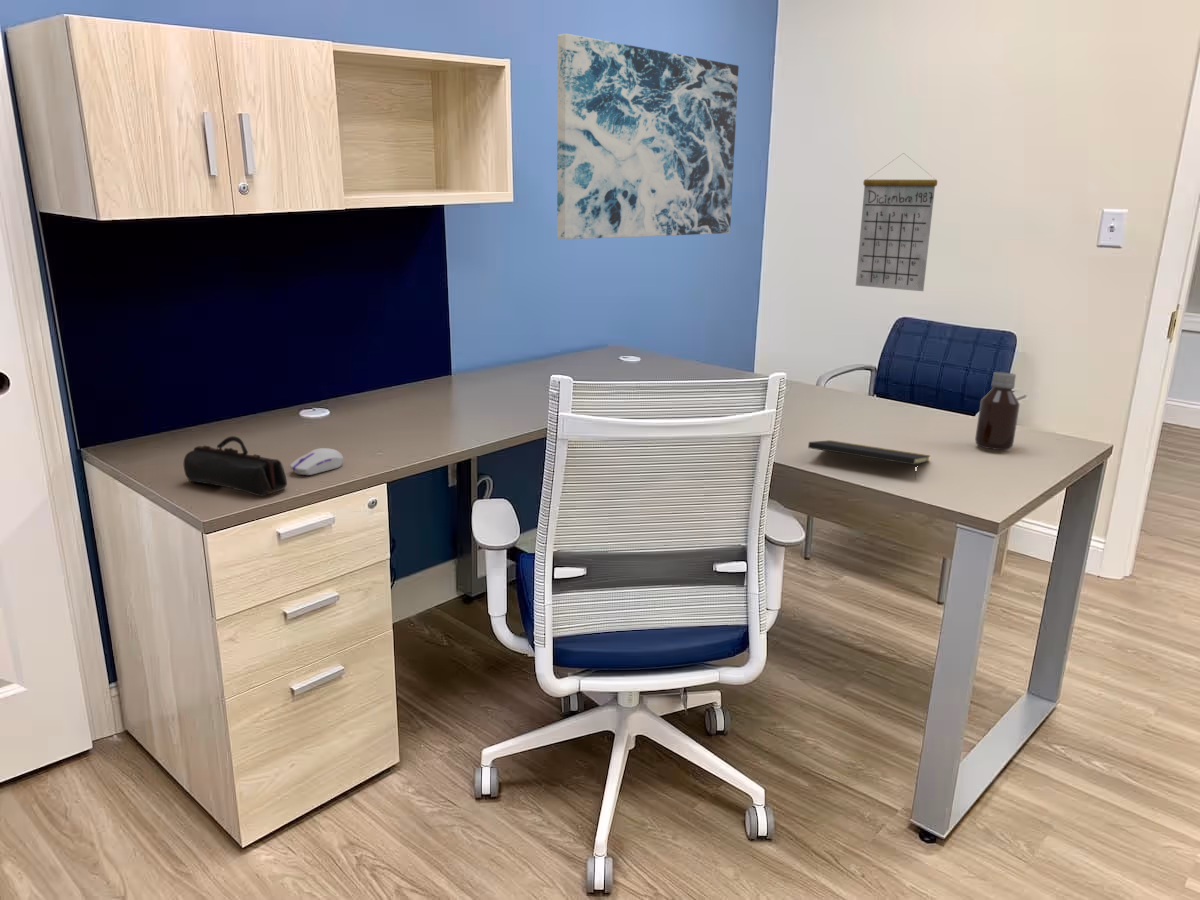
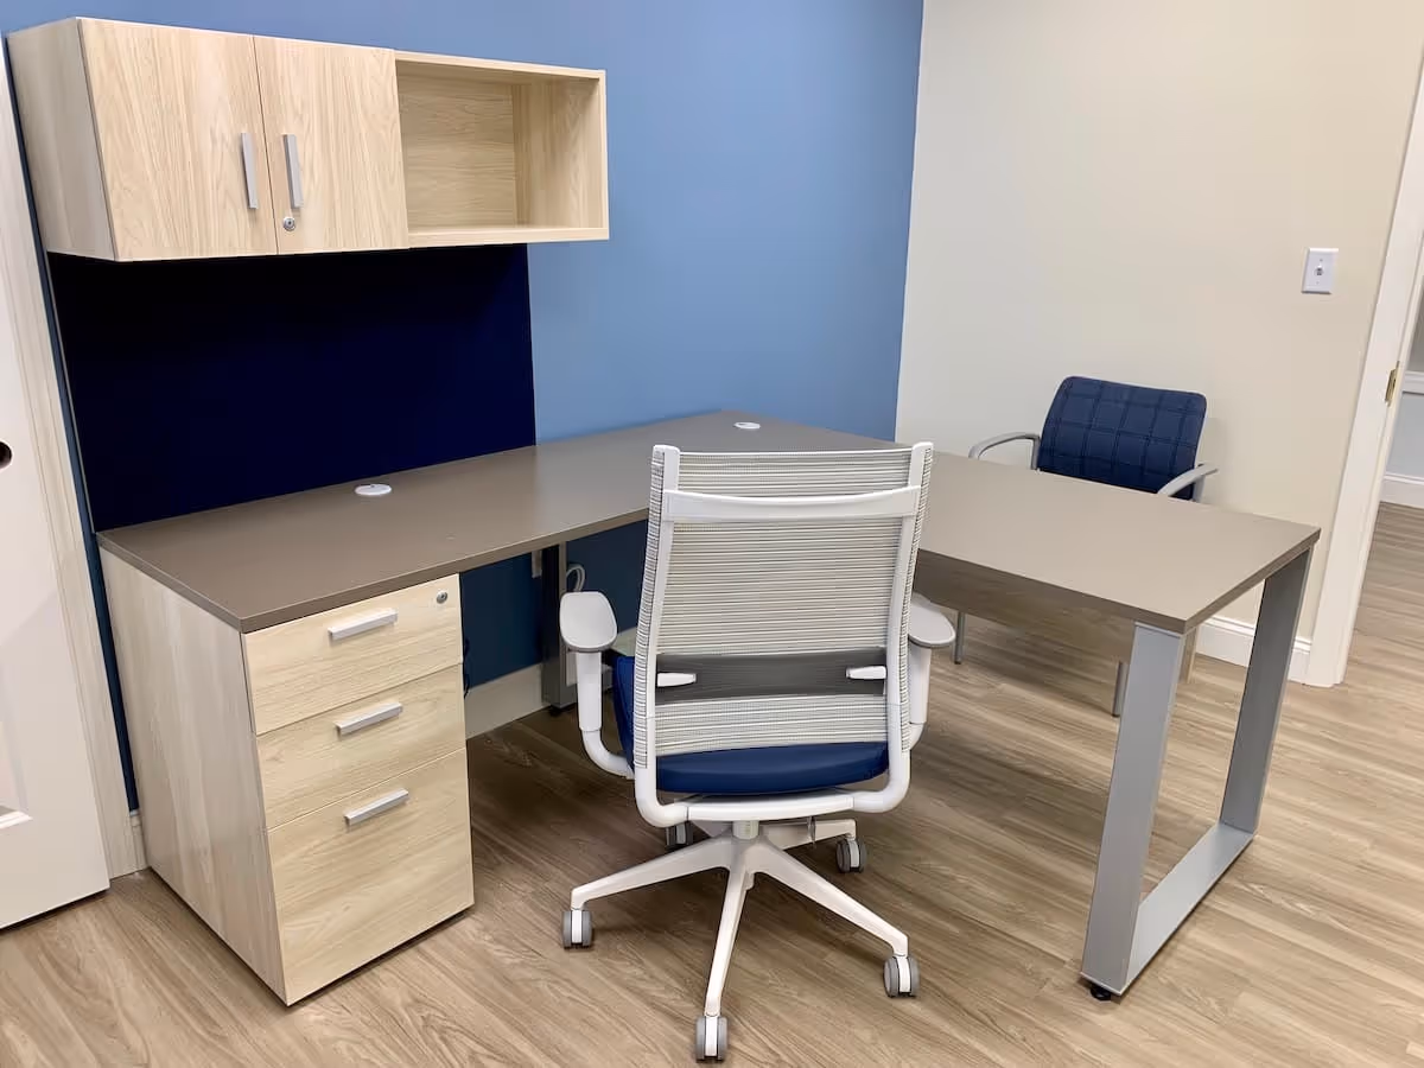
- bottle [974,371,1021,451]
- computer mouse [289,447,344,476]
- notepad [807,439,931,480]
- pencil case [183,435,288,497]
- calendar [855,153,938,292]
- wall art [556,33,740,240]
